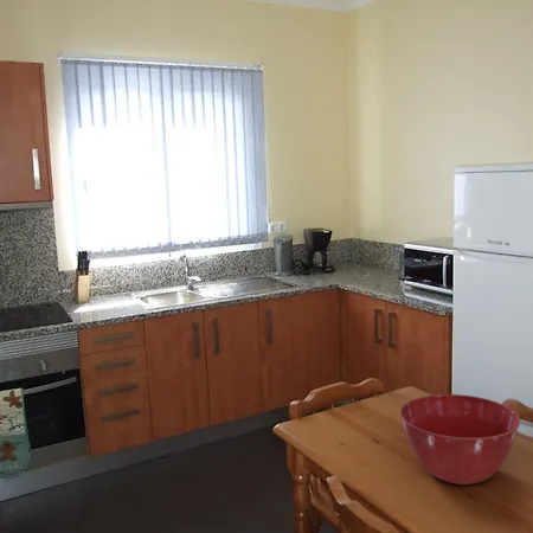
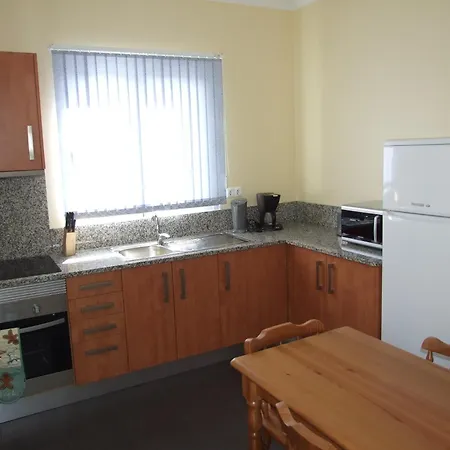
- mixing bowl [399,393,521,486]
